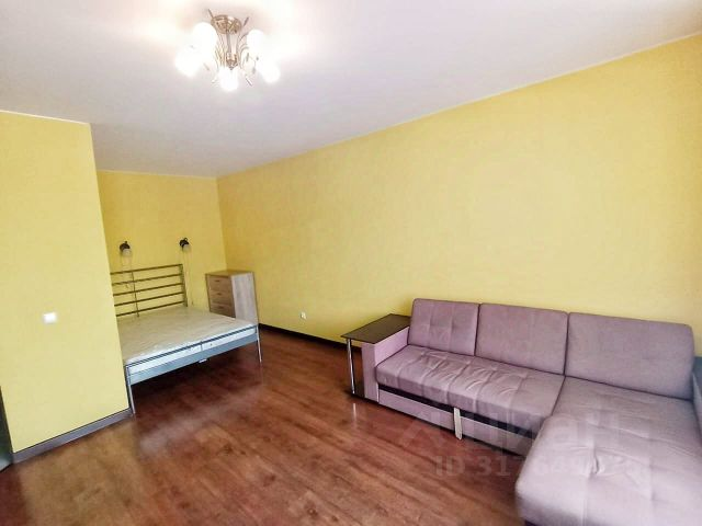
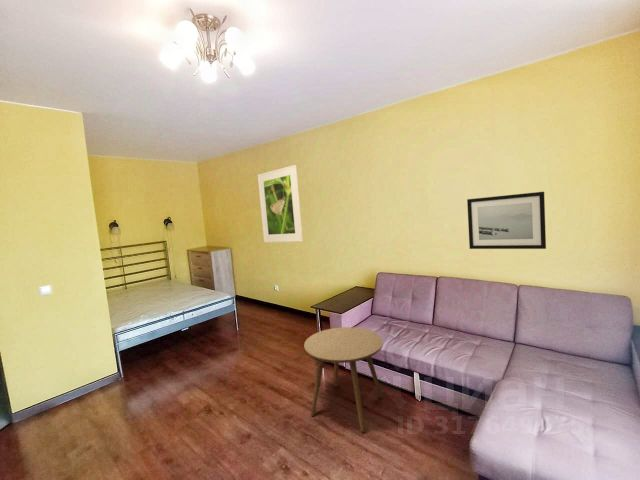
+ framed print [257,164,304,243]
+ side table [303,326,384,433]
+ wall art [466,191,547,250]
